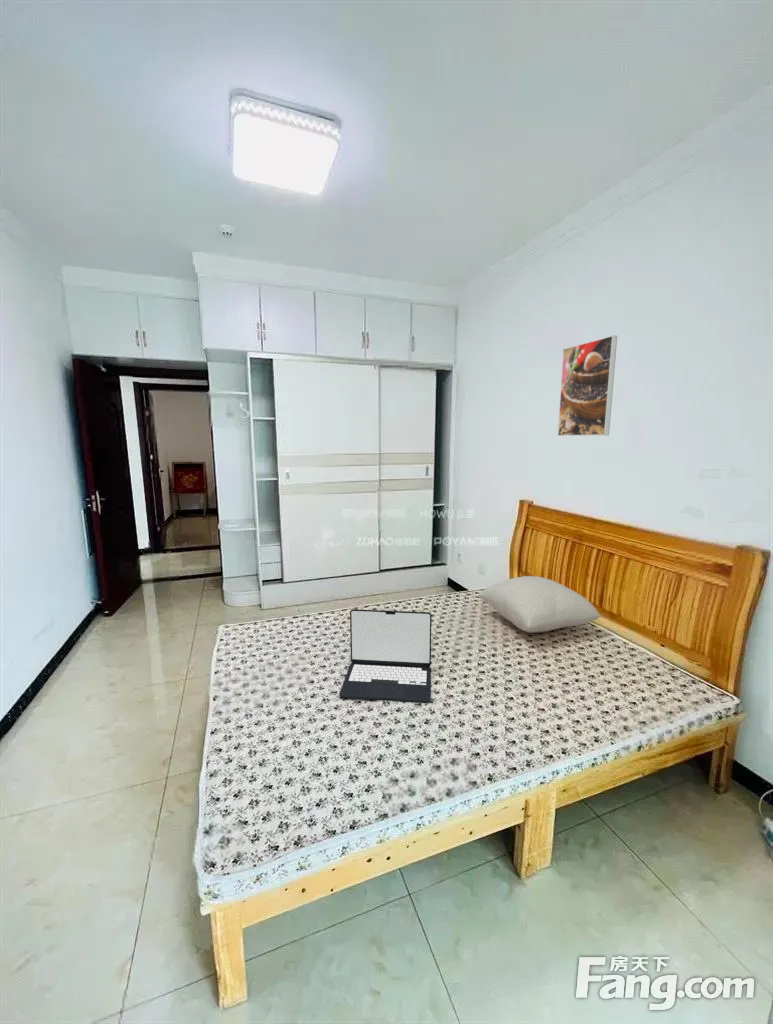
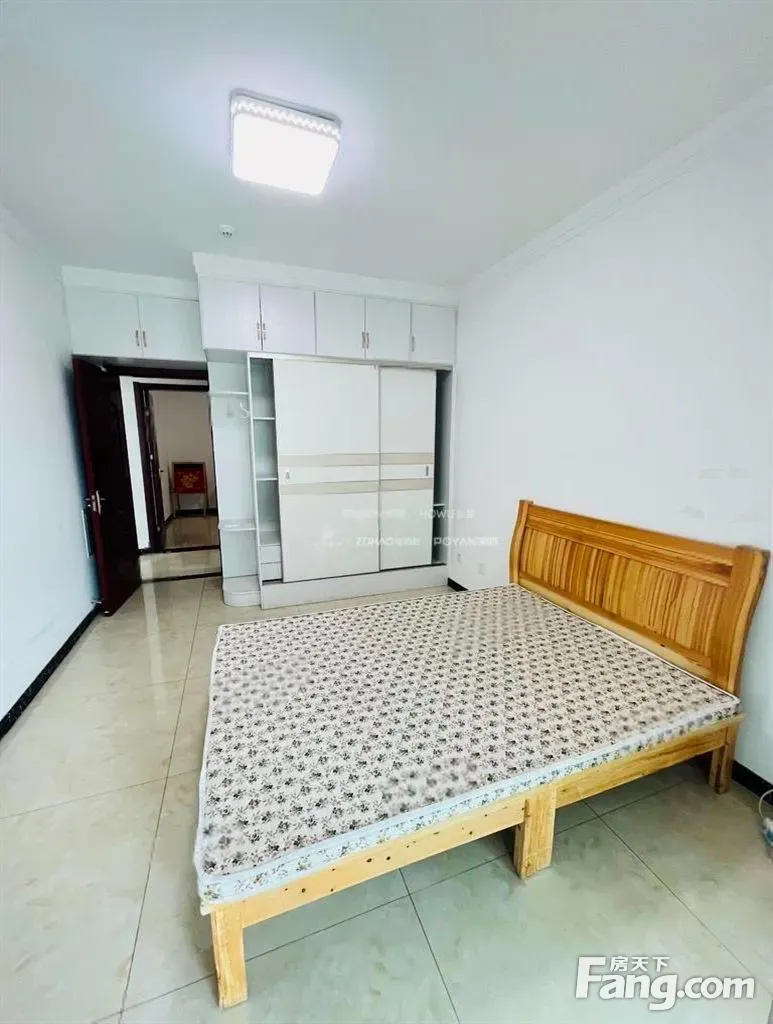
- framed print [557,334,618,437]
- pillow [477,575,603,634]
- laptop [338,608,433,704]
